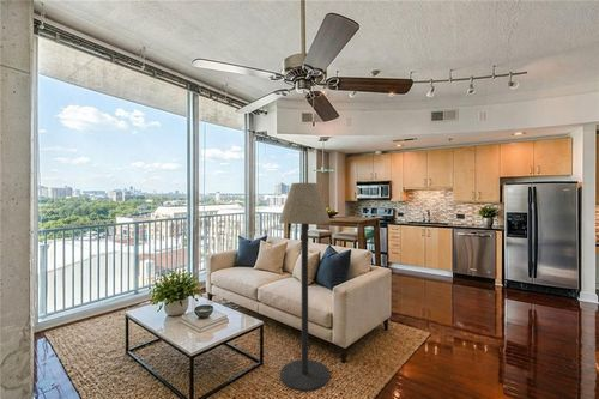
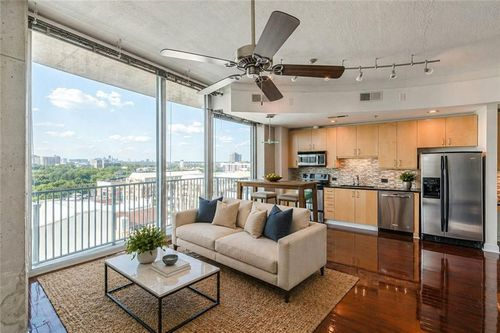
- floor lamp [278,182,332,393]
